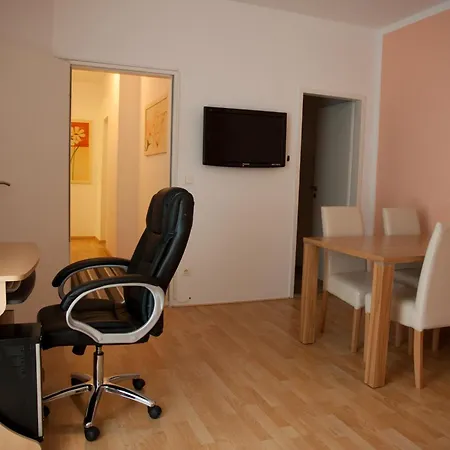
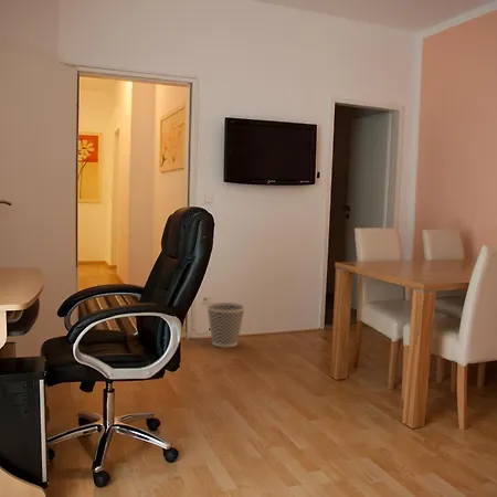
+ wastebasket [205,302,246,348]
